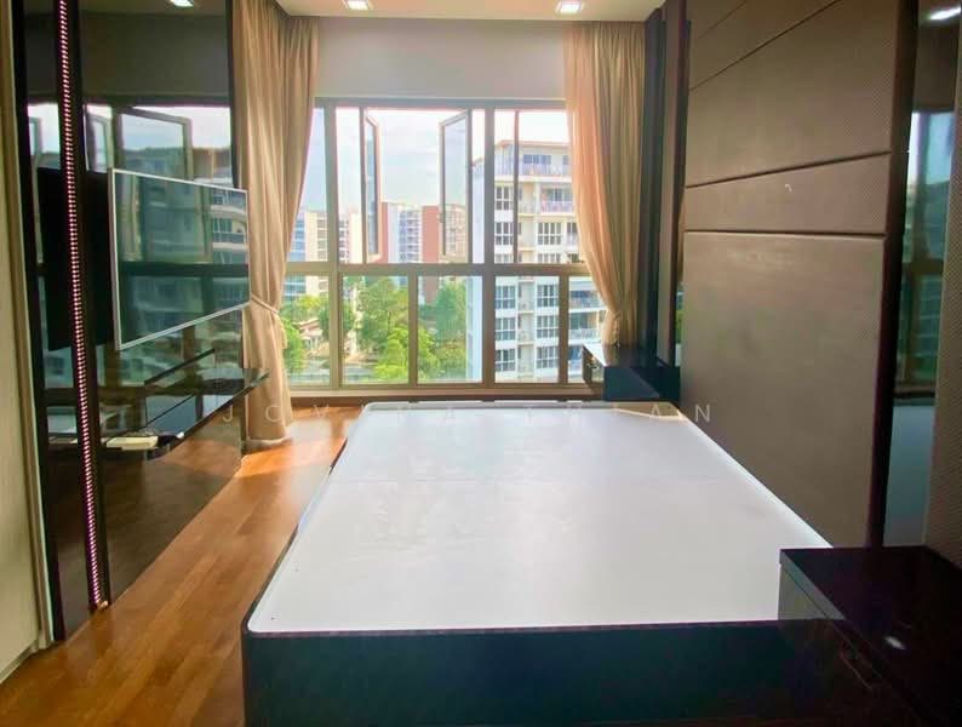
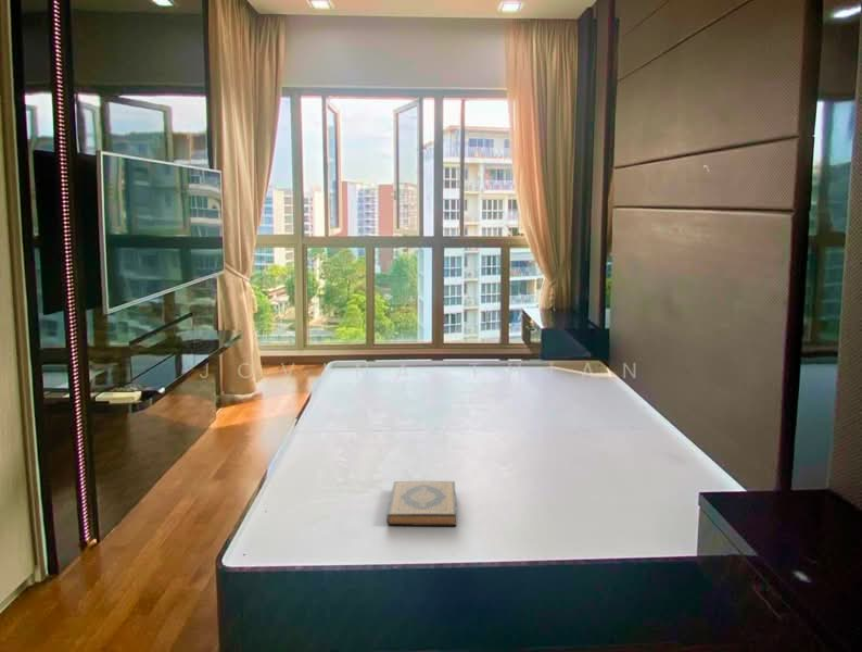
+ hardback book [385,480,457,527]
